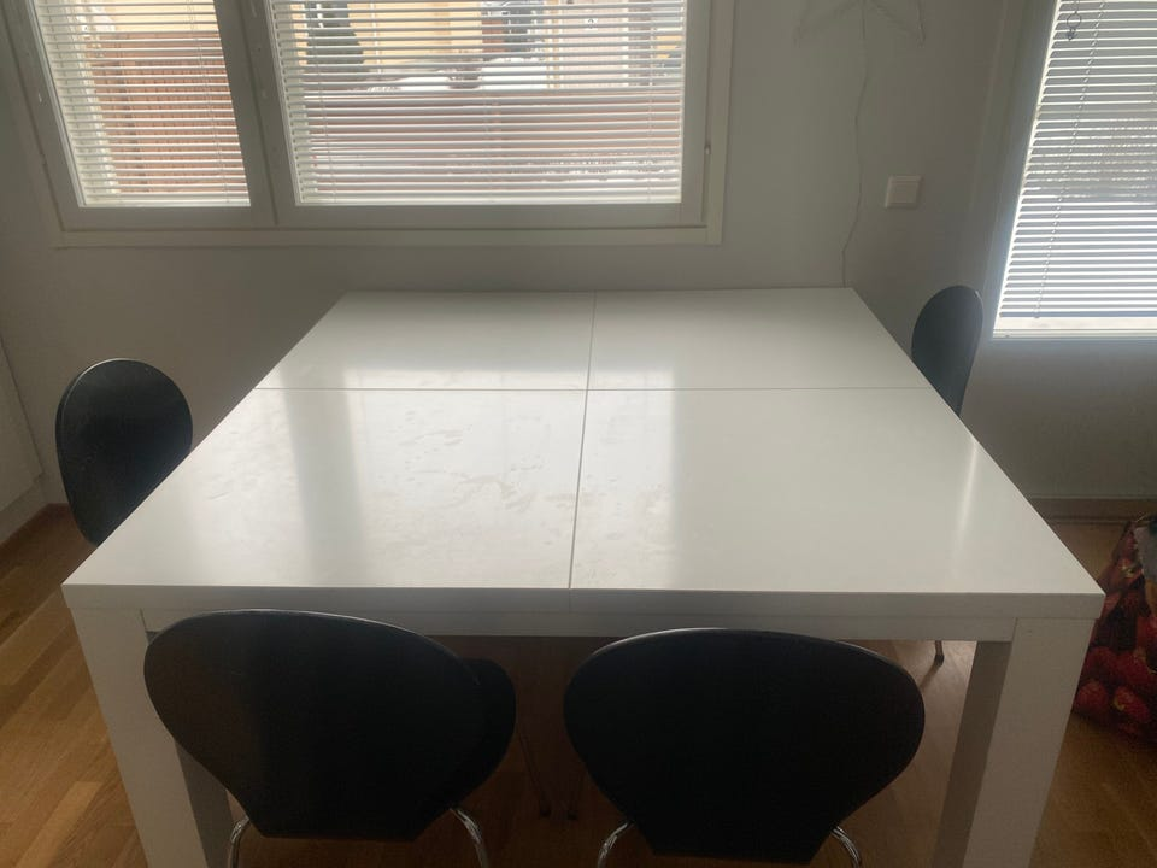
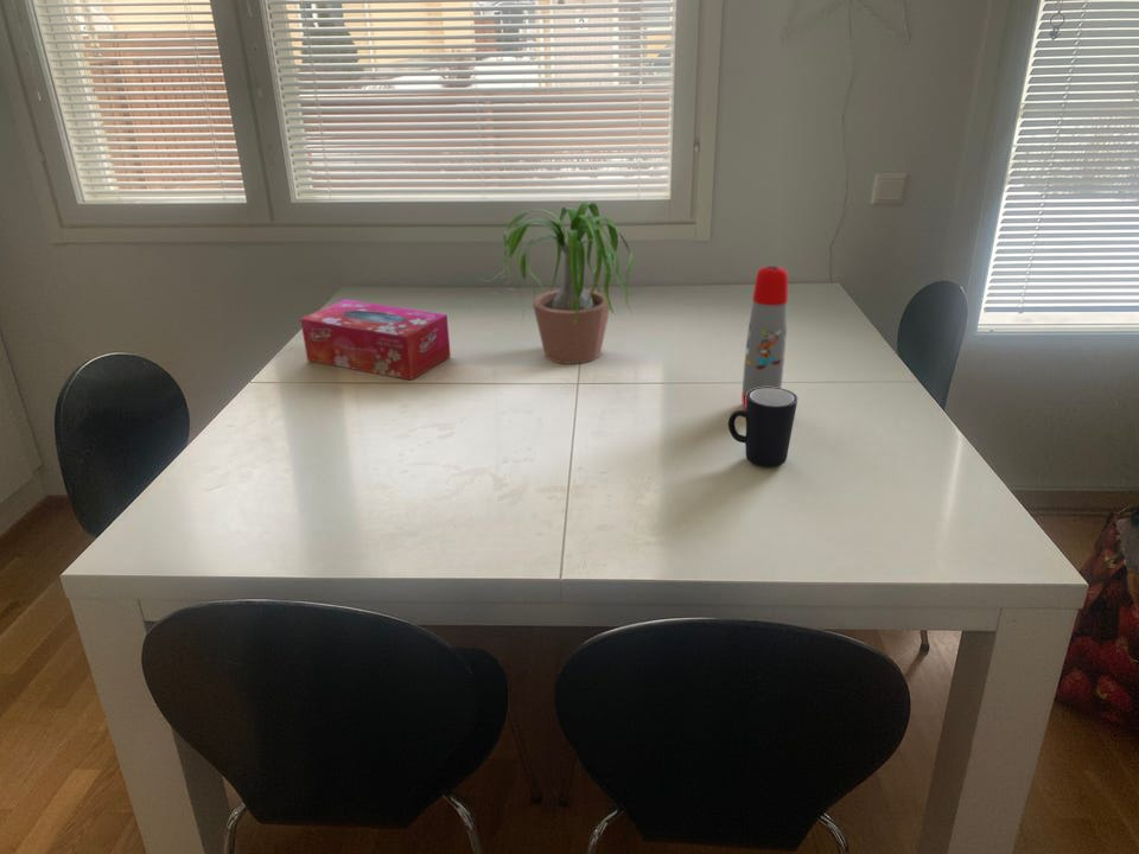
+ tissue box [299,299,452,381]
+ potted plant [472,200,635,365]
+ mug [727,387,798,469]
+ water bottle [740,265,789,409]
